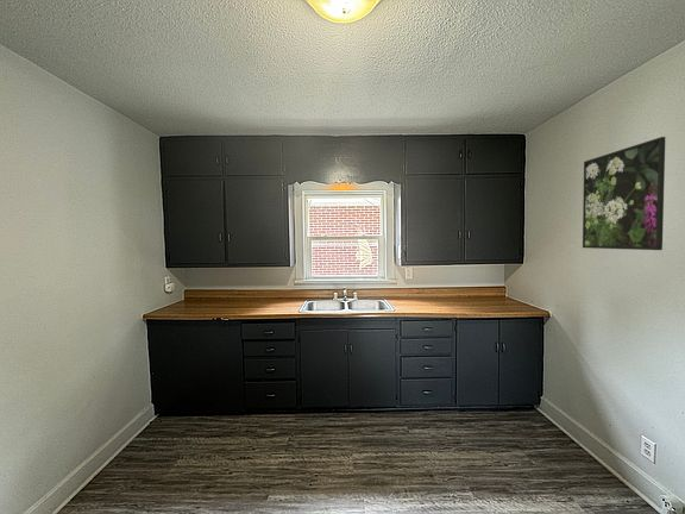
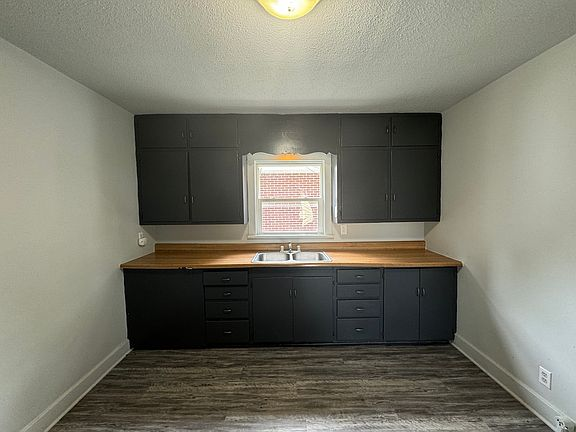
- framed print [582,136,667,251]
